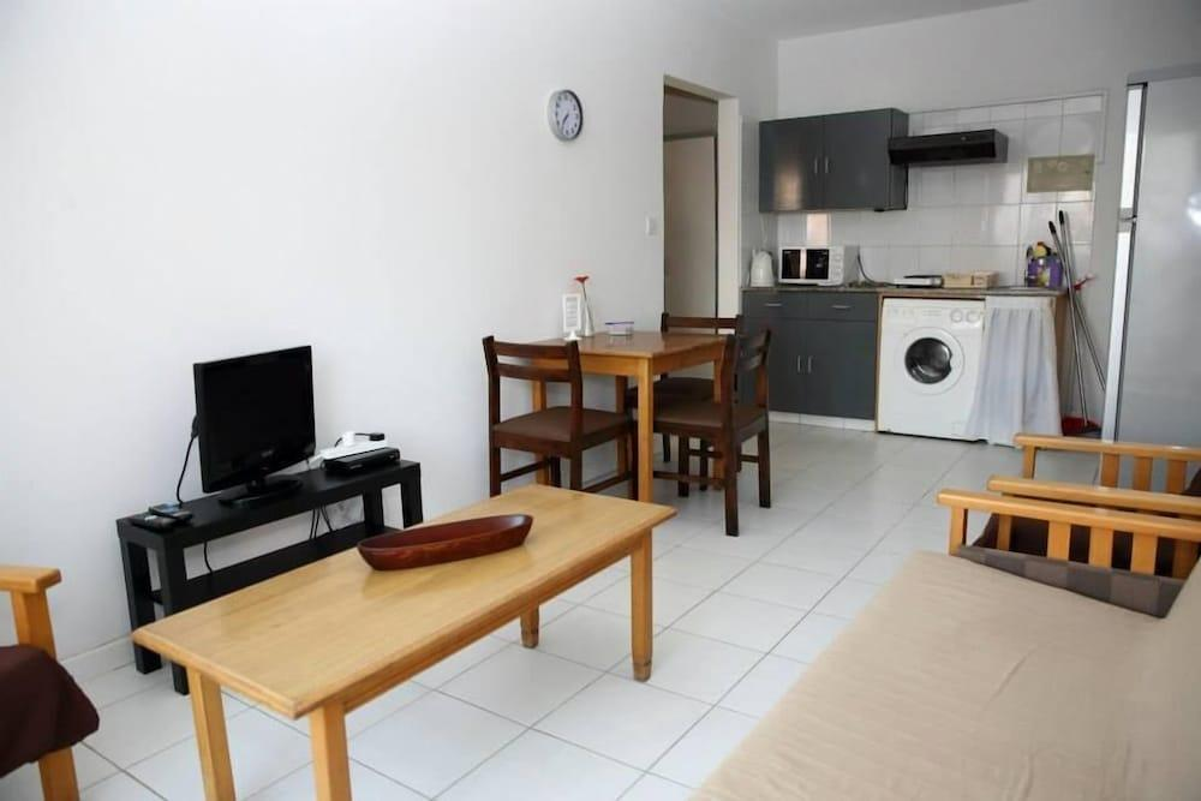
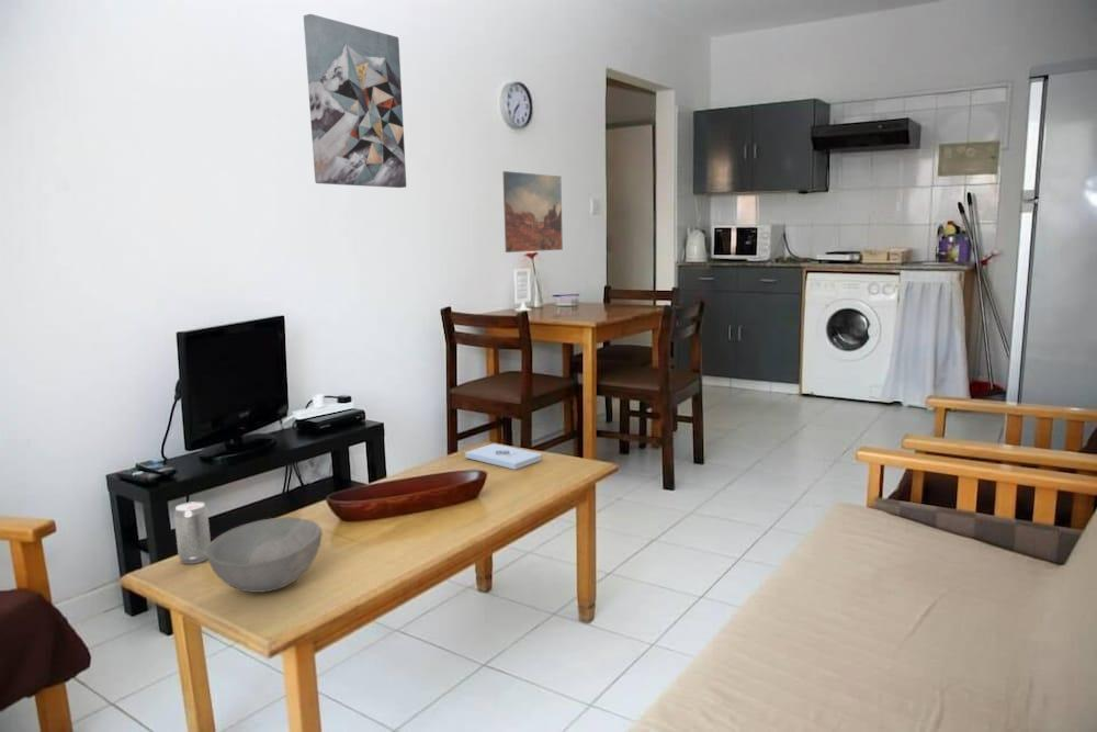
+ beverage can [173,500,212,565]
+ wall art [303,13,407,189]
+ wall art [502,170,564,254]
+ bowl [205,516,324,594]
+ notepad [464,442,543,471]
